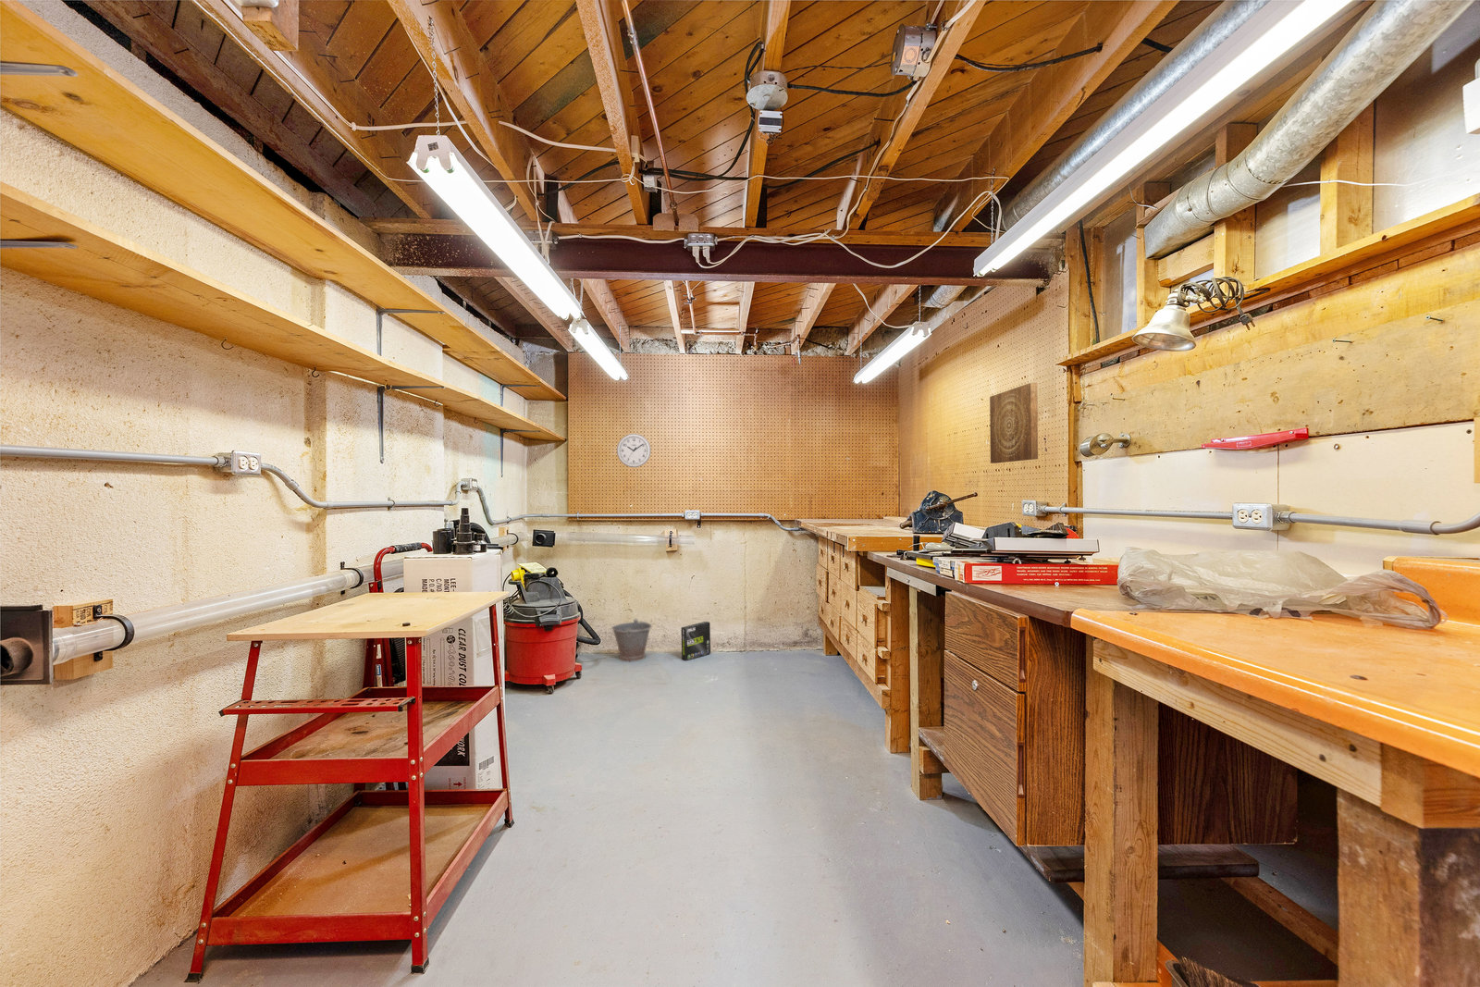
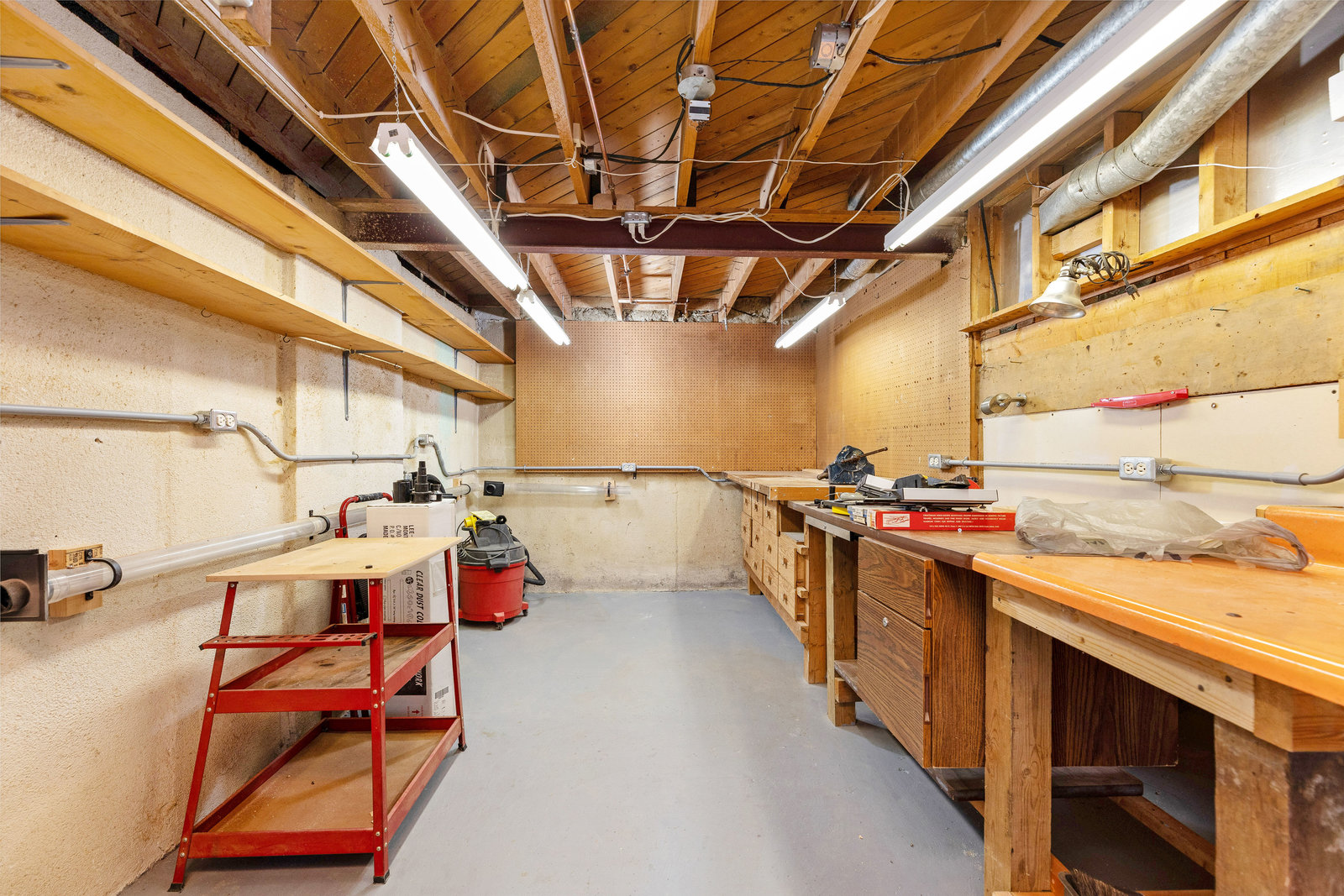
- wall clock [616,433,652,468]
- wall art [989,382,1038,465]
- bucket [610,617,653,662]
- box [681,620,711,661]
